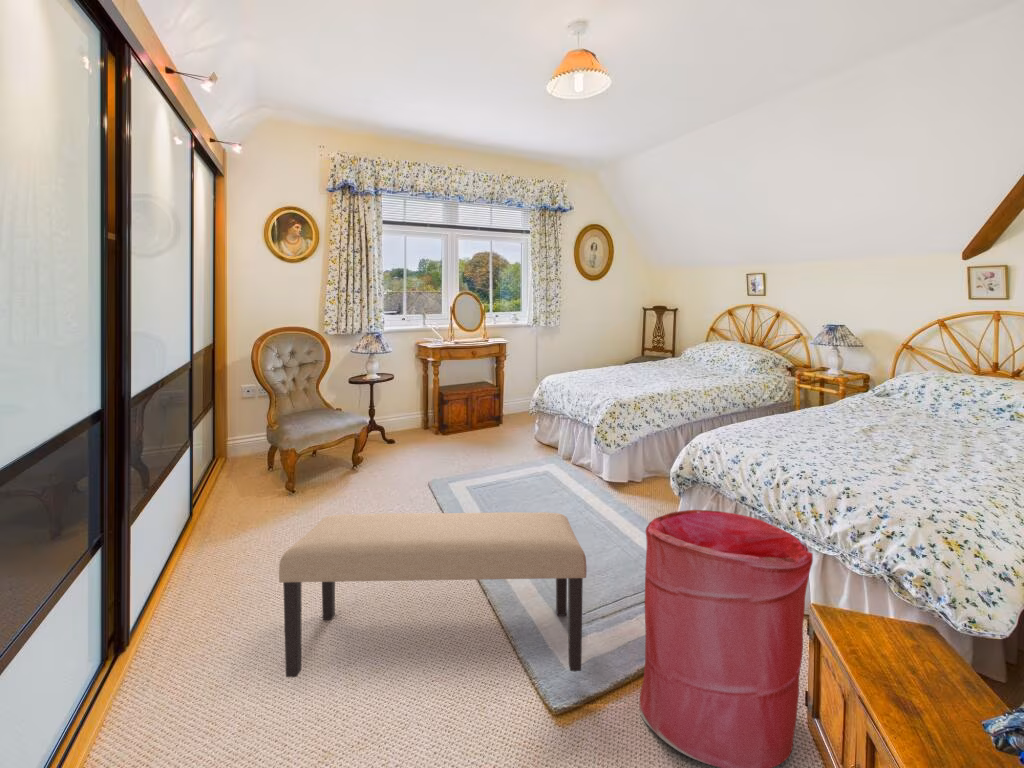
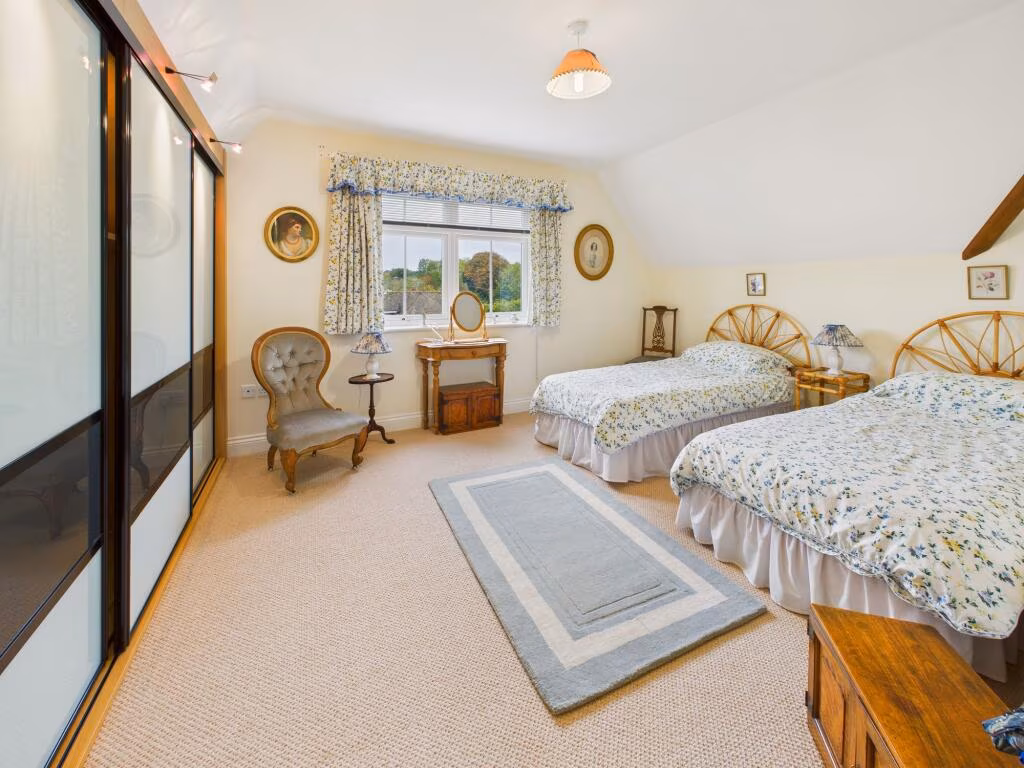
- laundry hamper [639,509,814,768]
- bench [278,511,587,679]
